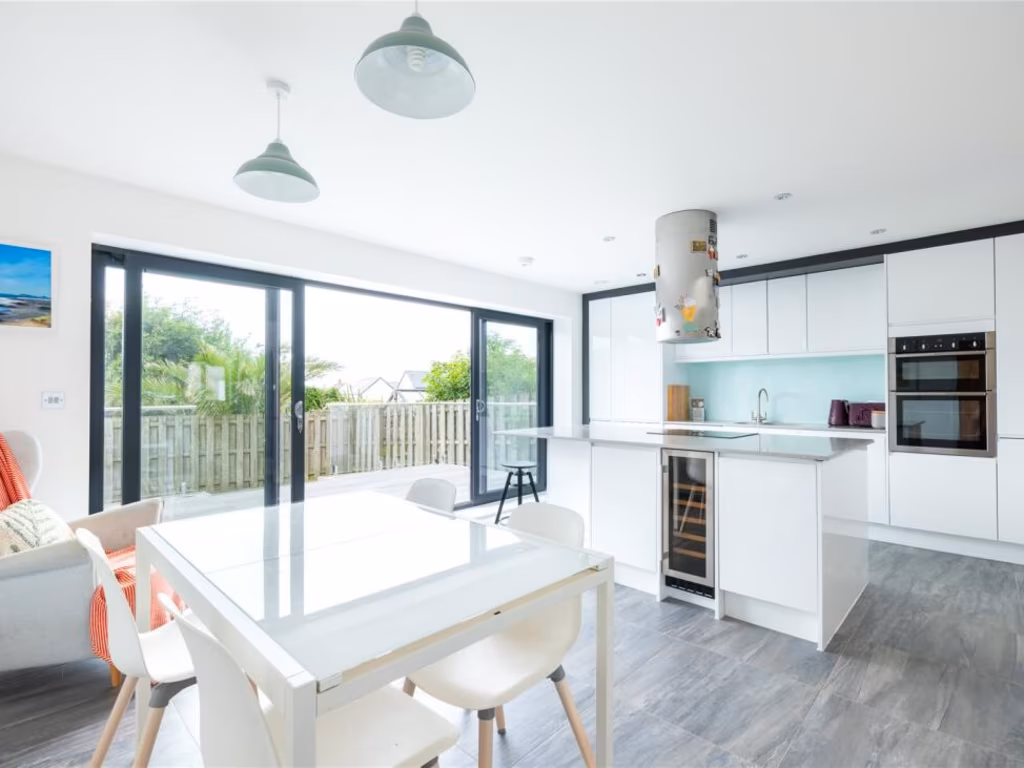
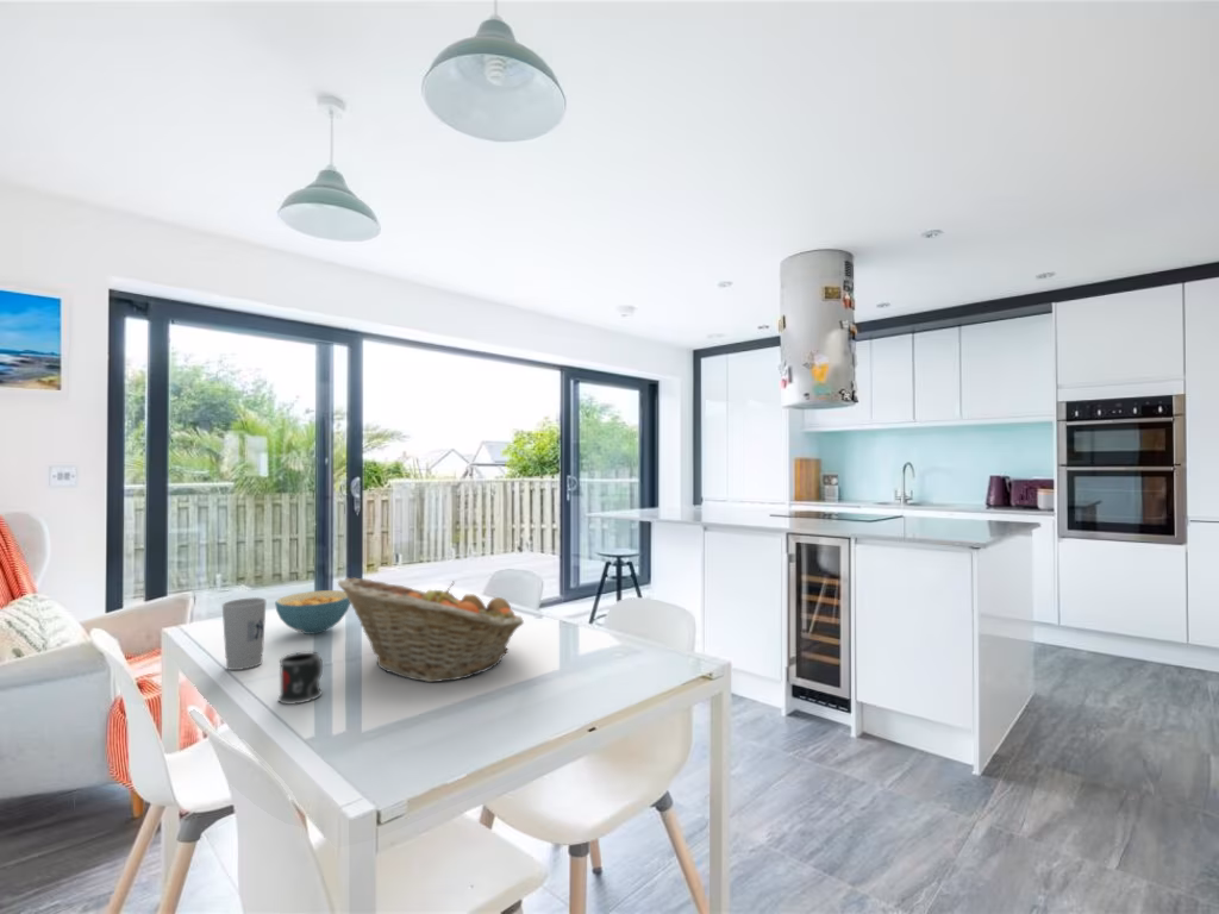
+ mug [277,650,324,706]
+ cup [220,596,268,671]
+ fruit basket [337,577,525,683]
+ cereal bowl [274,589,351,636]
